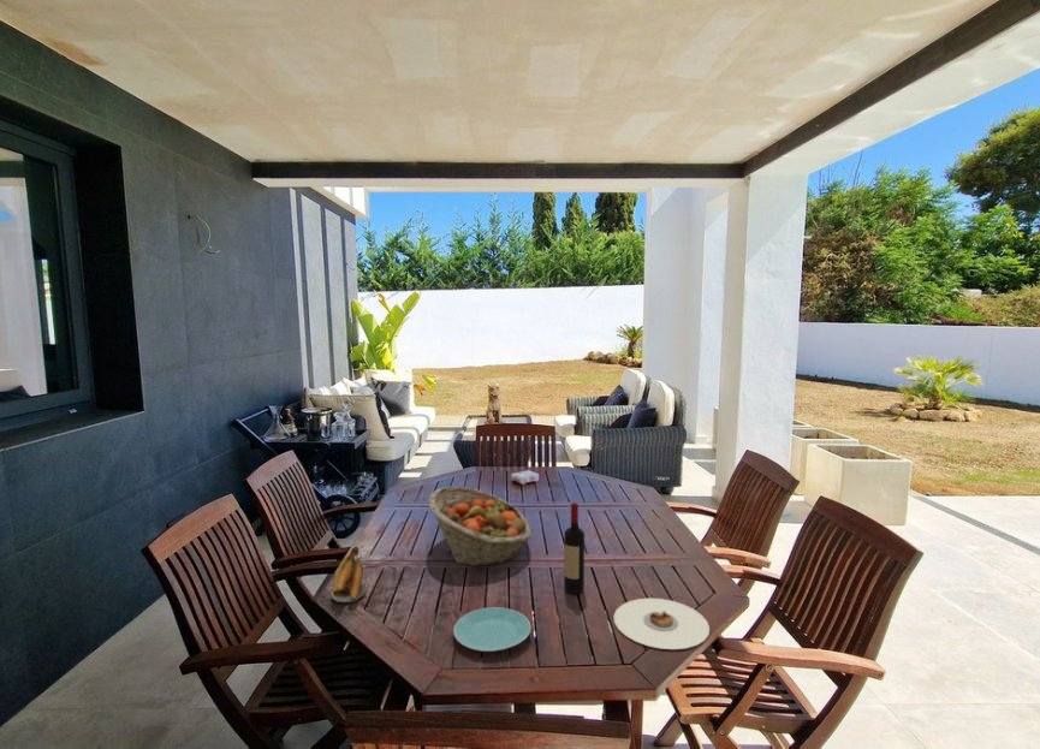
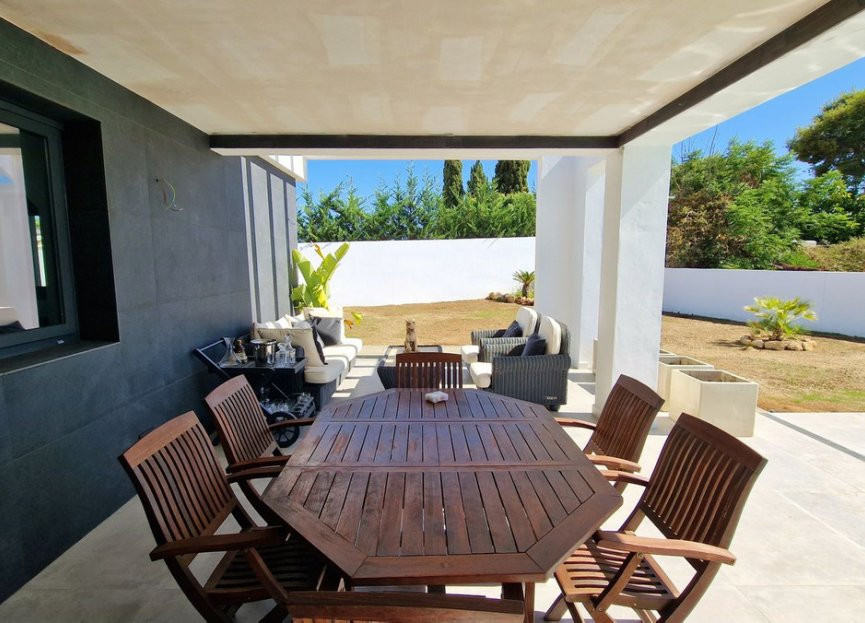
- plate [613,598,711,650]
- wine bottle [563,501,586,596]
- plate [452,606,531,653]
- fruit basket [428,486,531,567]
- banana [331,546,367,604]
